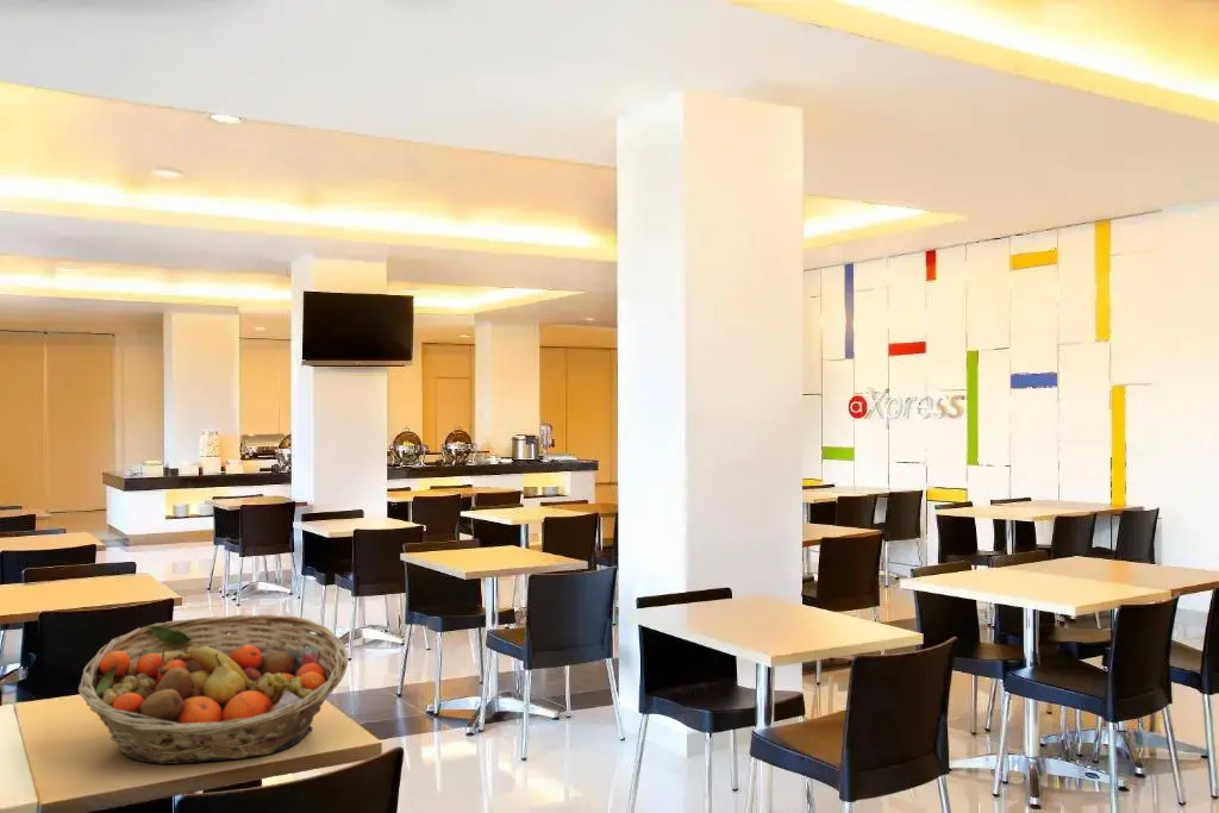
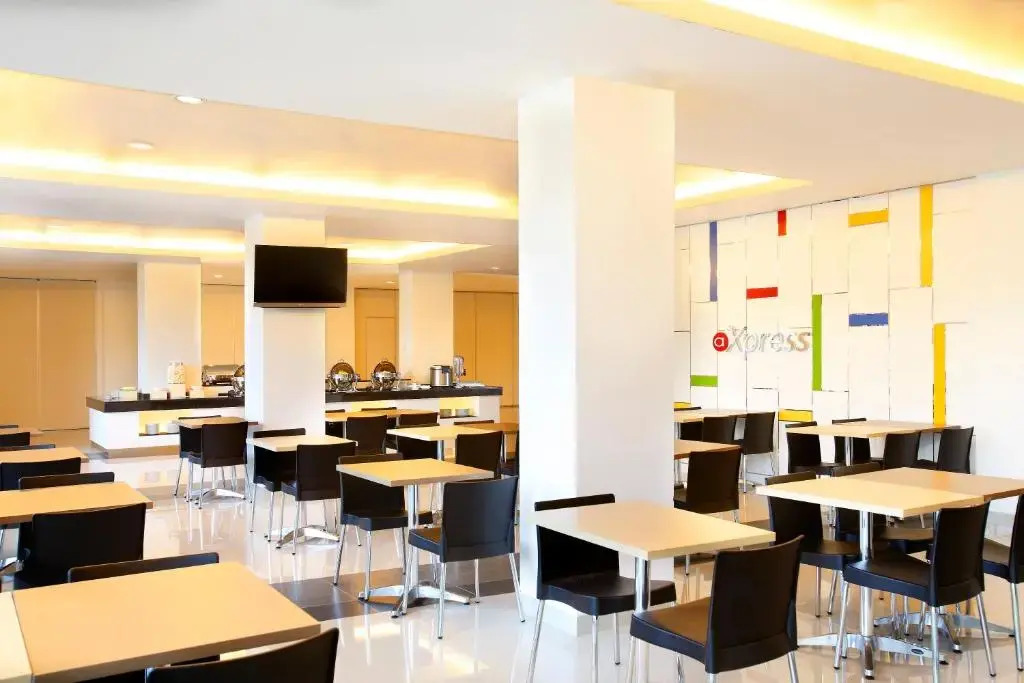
- fruit basket [77,613,349,765]
